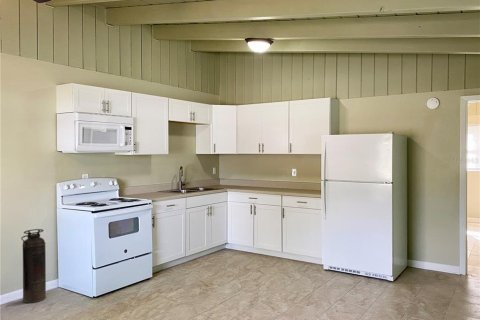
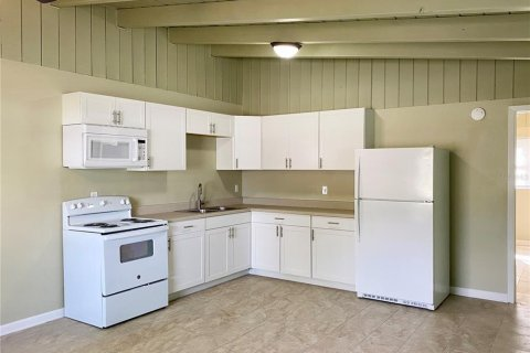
- fire extinguisher [20,228,47,304]
